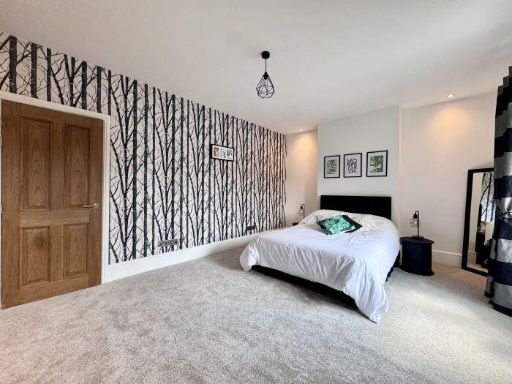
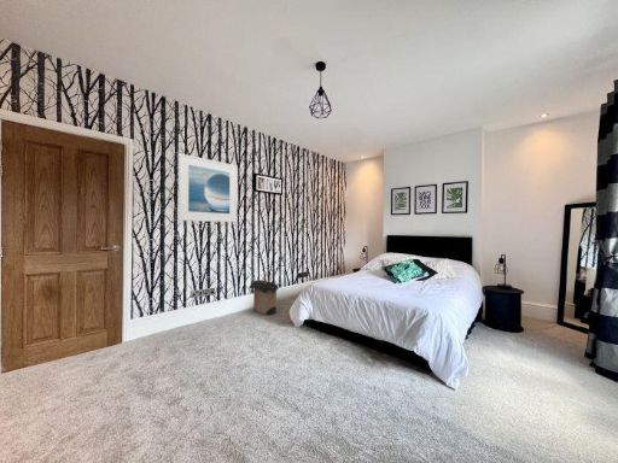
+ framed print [177,152,239,223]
+ laundry hamper [249,272,280,316]
